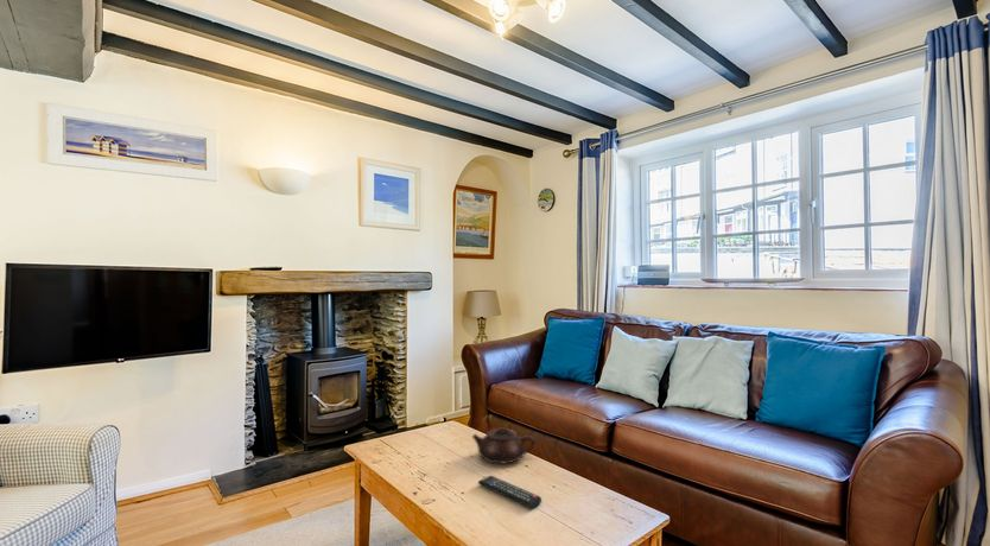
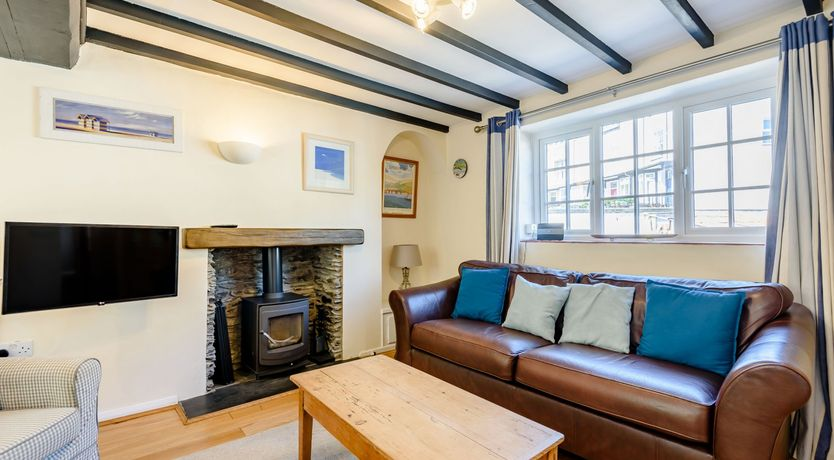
- remote control [477,475,542,509]
- teapot [471,427,537,464]
